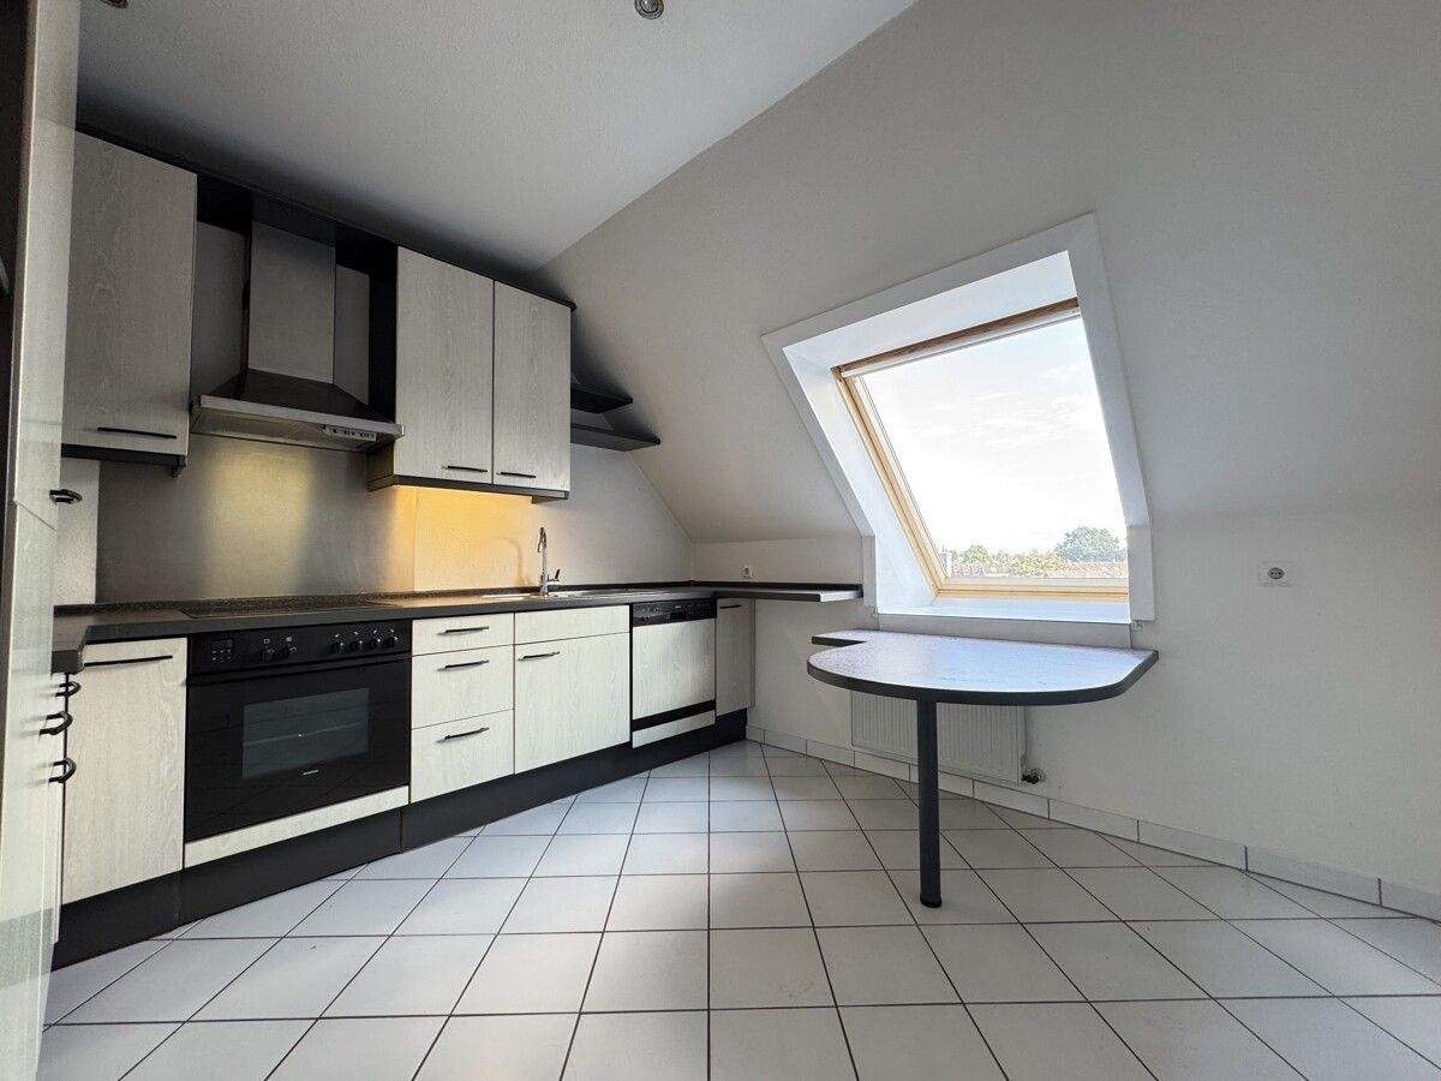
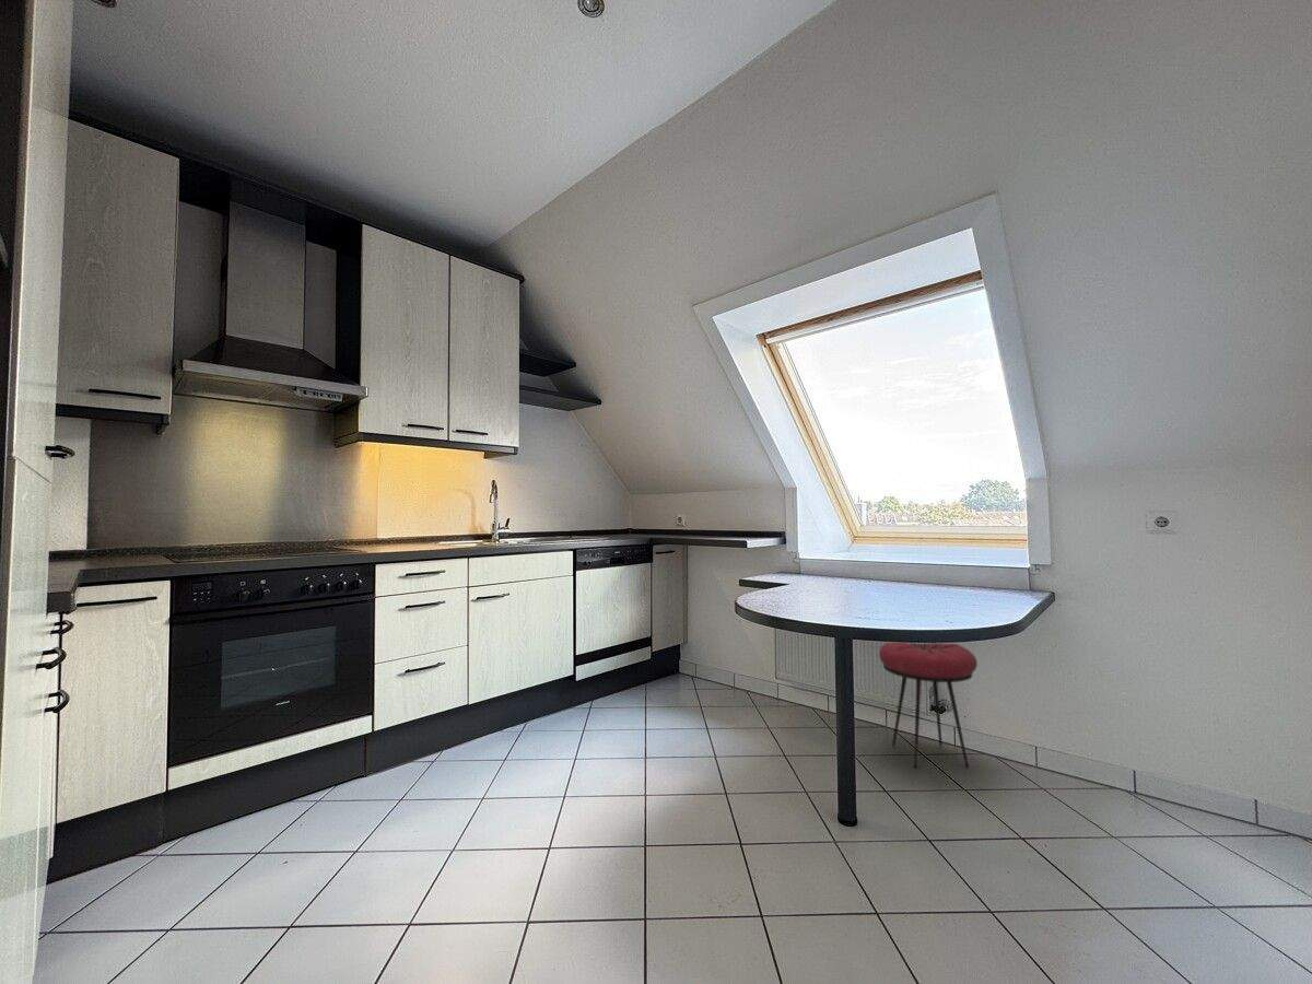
+ stool [878,642,979,769]
